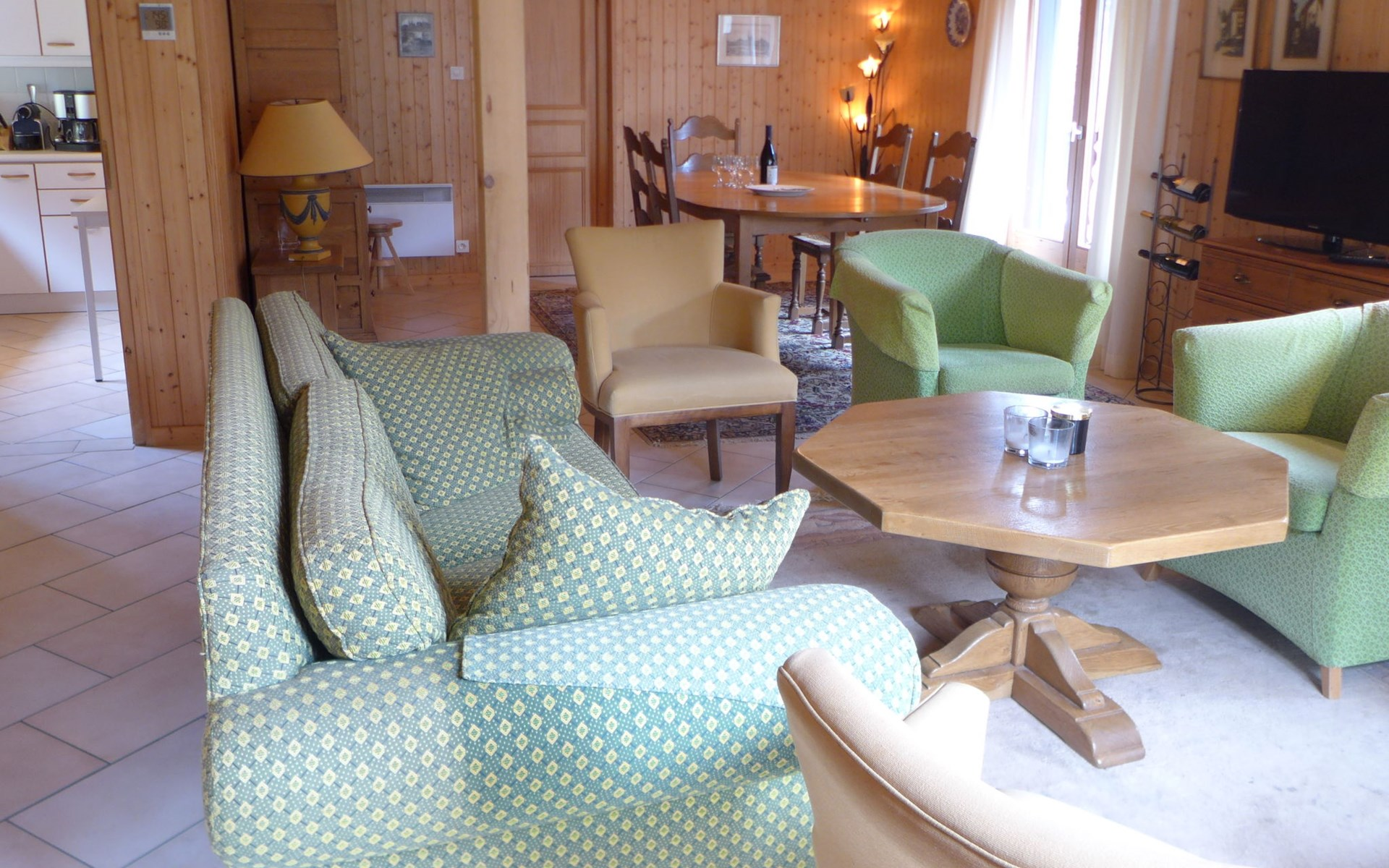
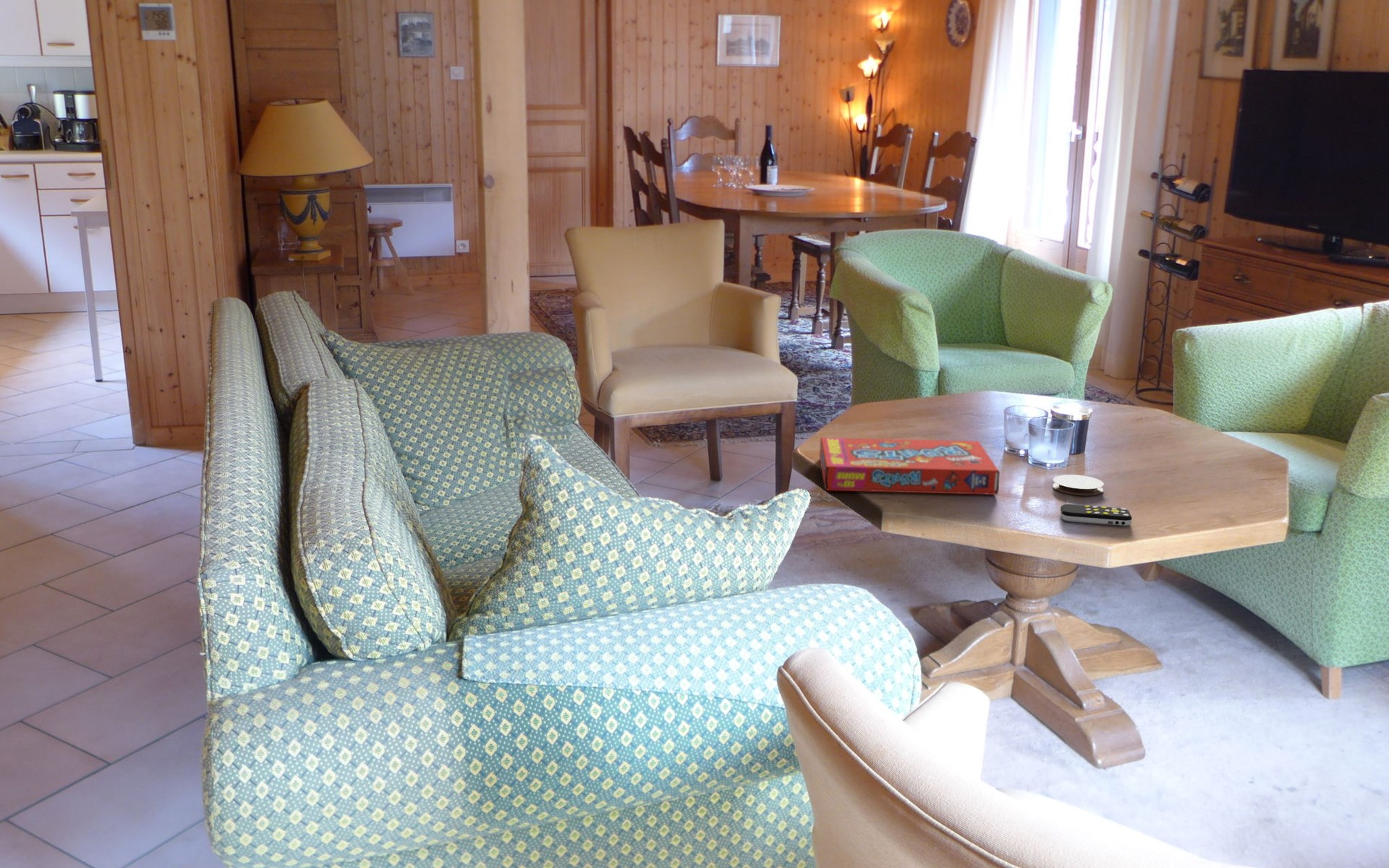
+ remote control [1060,503,1133,527]
+ snack box [819,437,1001,495]
+ coaster [1052,474,1105,496]
